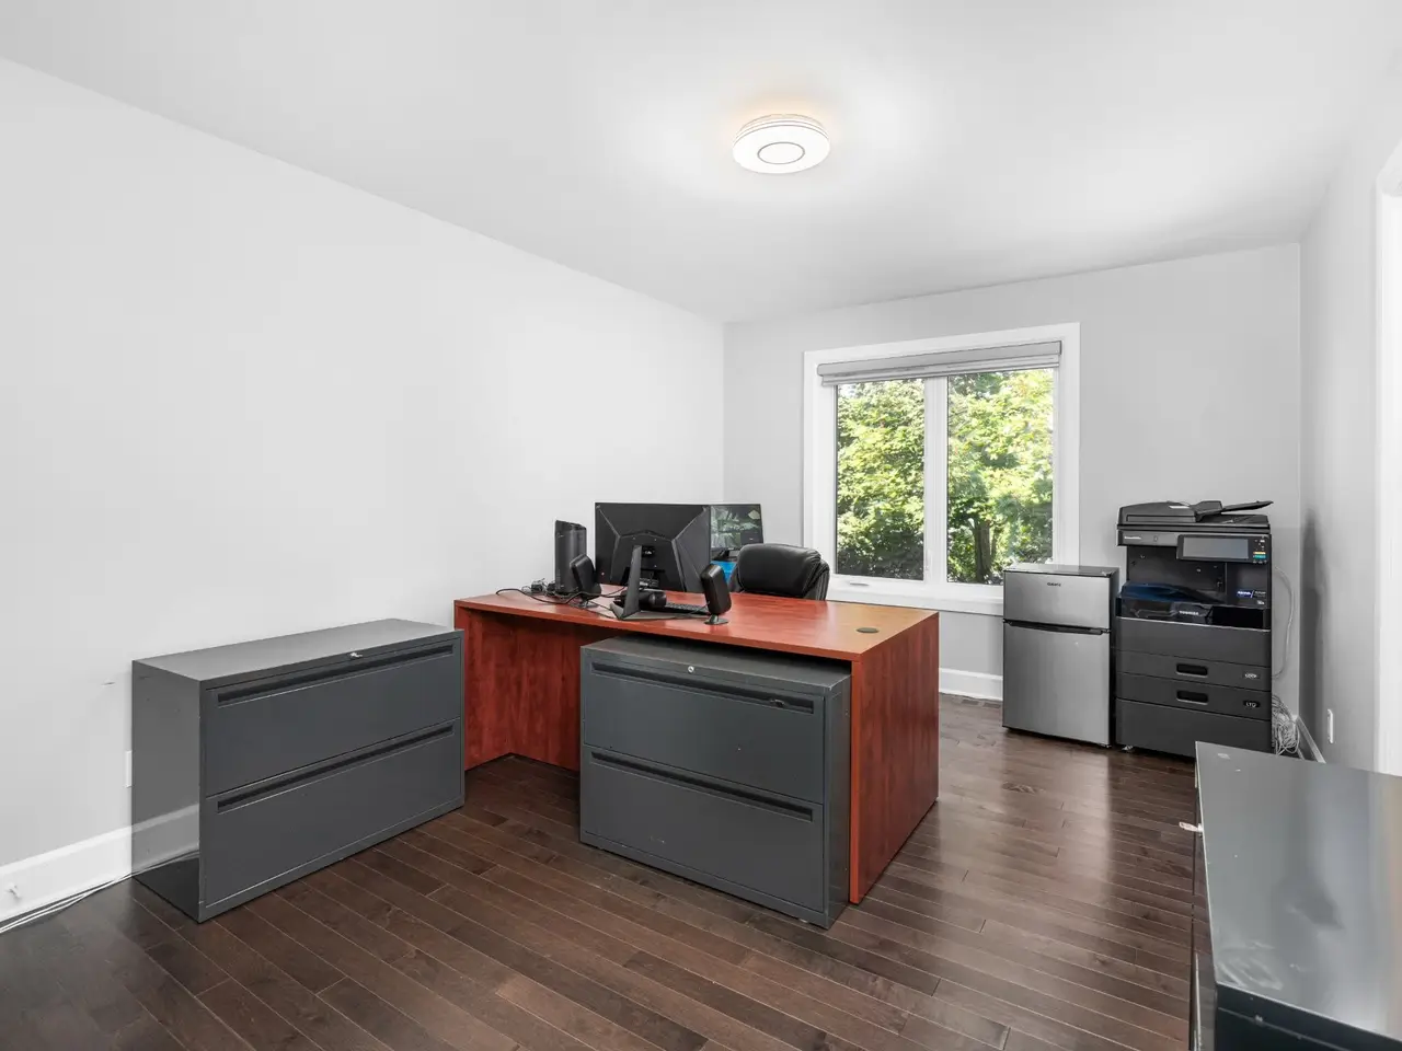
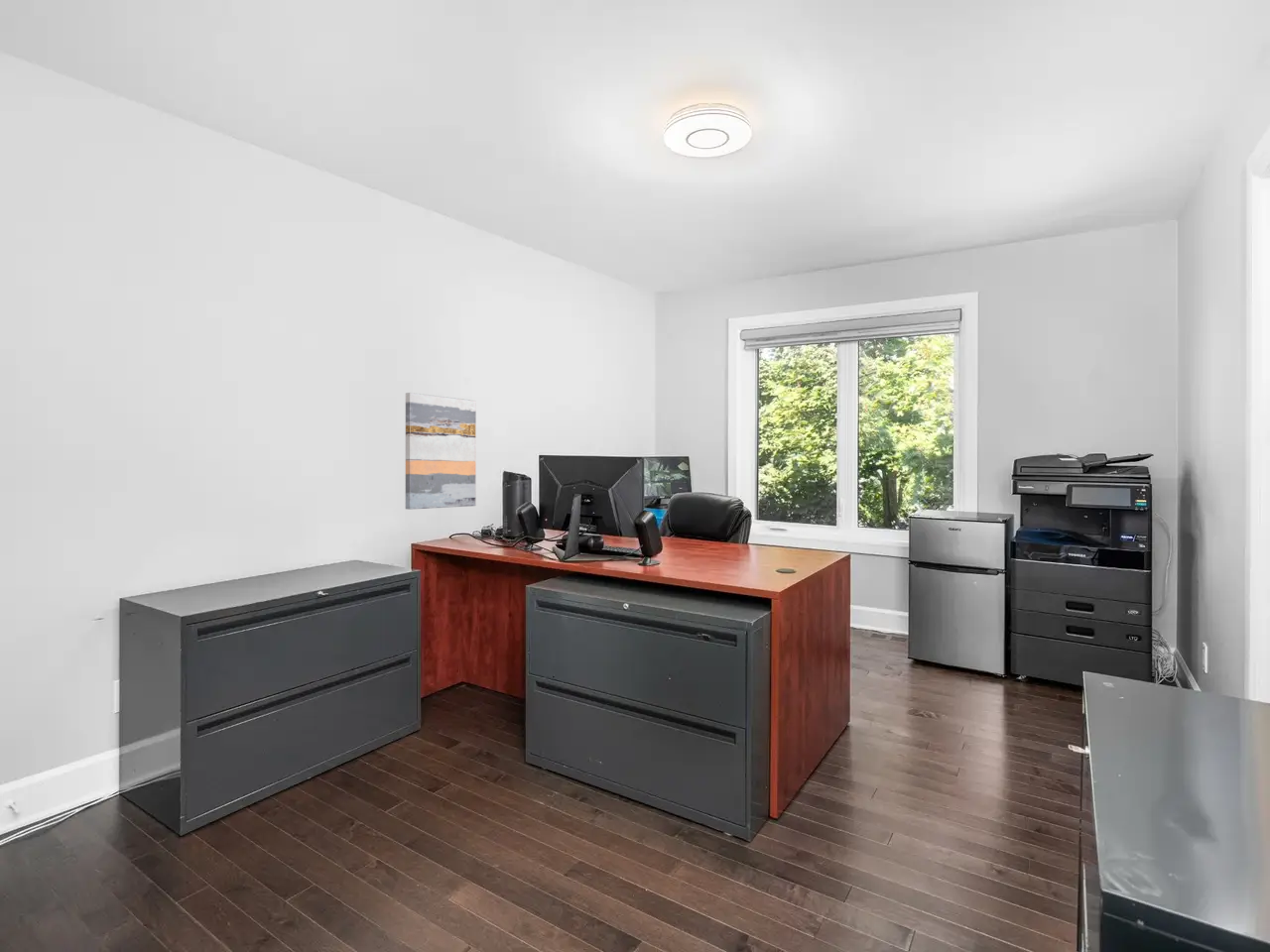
+ wall art [405,392,477,511]
